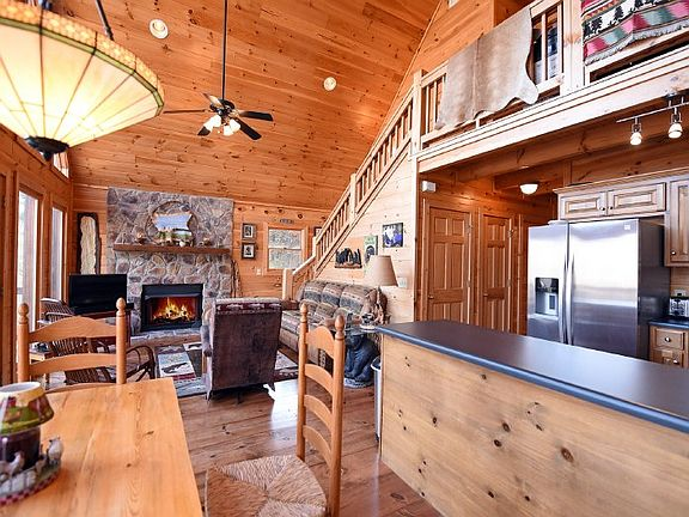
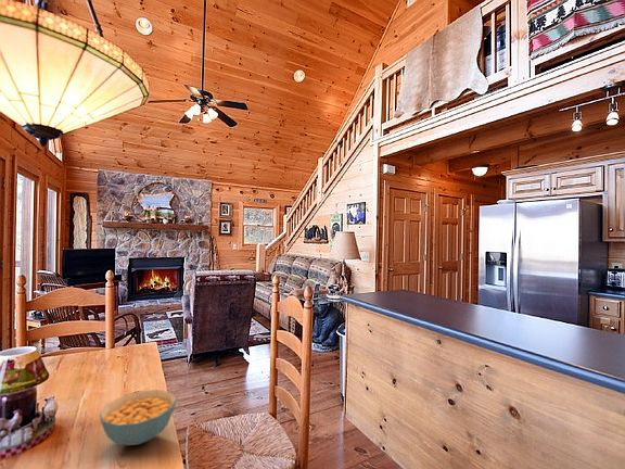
+ cereal bowl [99,389,177,446]
